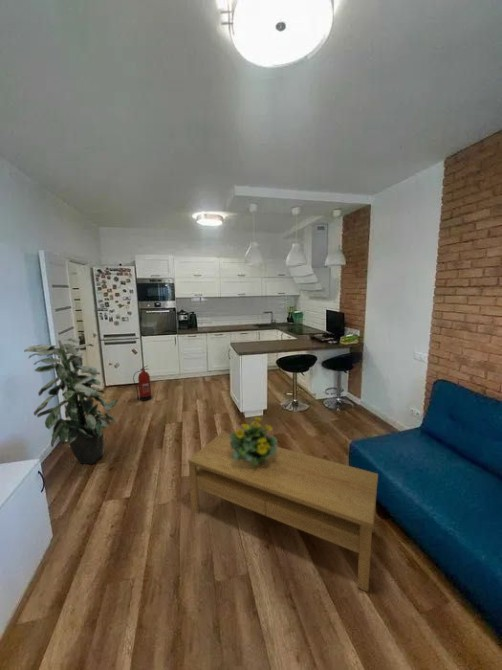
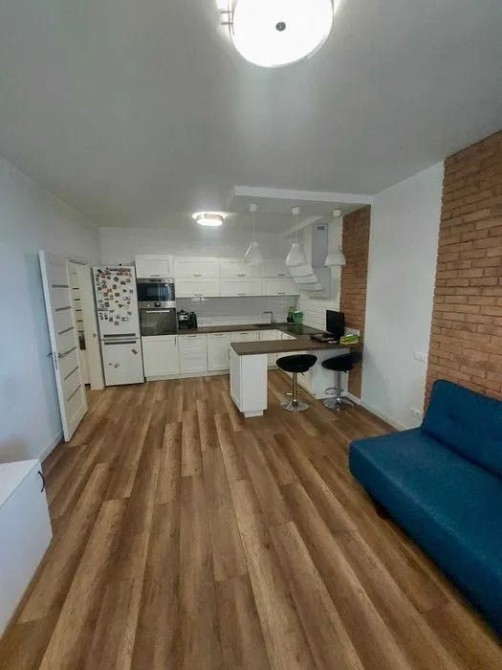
- coffee table [187,431,379,593]
- indoor plant [23,337,119,465]
- fire extinguisher [132,364,153,402]
- flowering plant [229,416,279,467]
